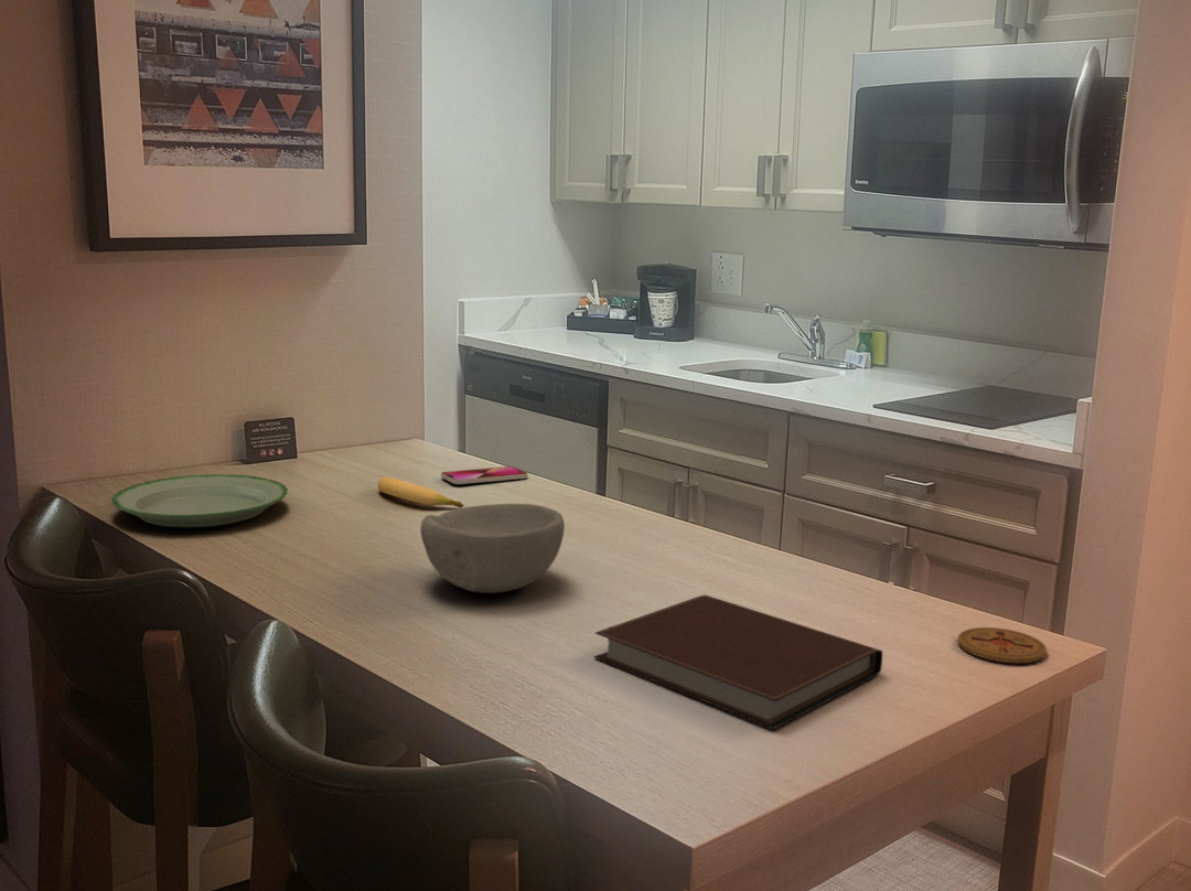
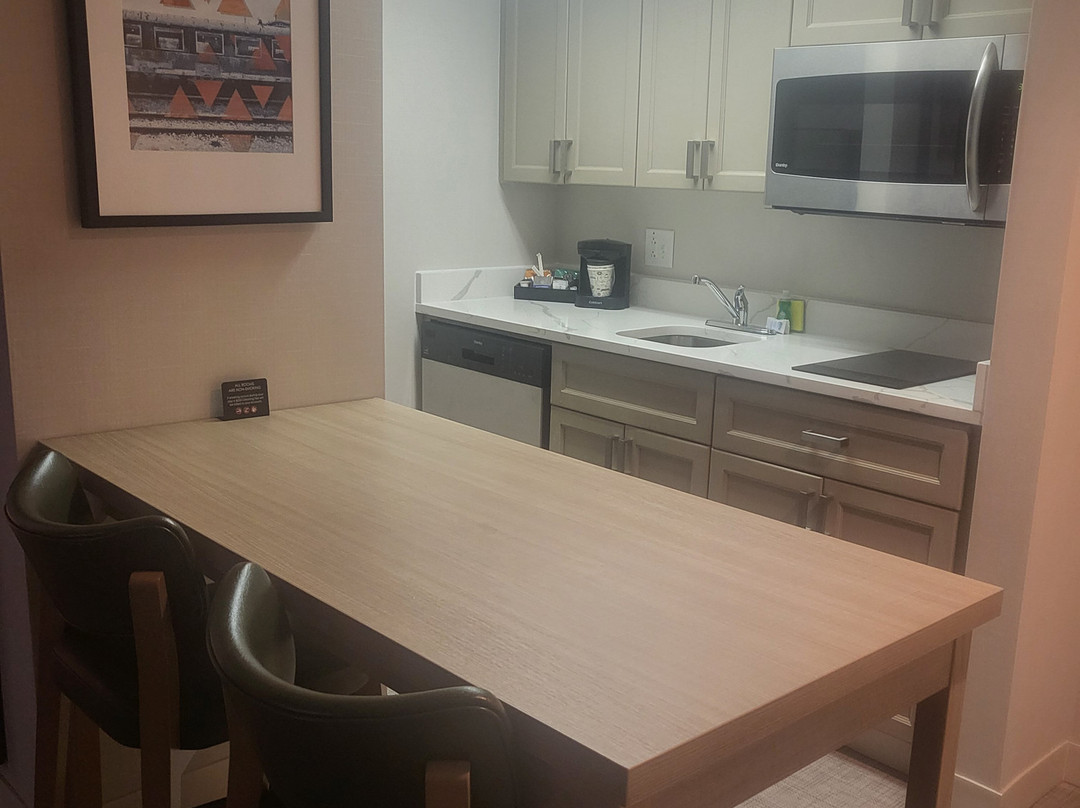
- plate [110,473,289,528]
- notebook [593,593,883,730]
- coaster [957,626,1048,664]
- smartphone [440,465,528,485]
- banana [377,476,465,508]
- bowl [419,503,566,594]
